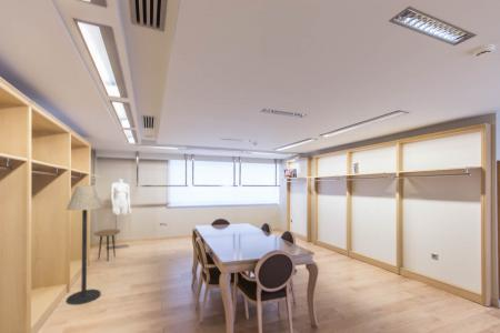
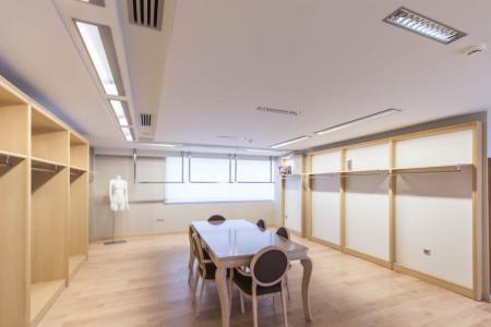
- floor lamp [64,184,103,306]
- side table [92,228,121,262]
